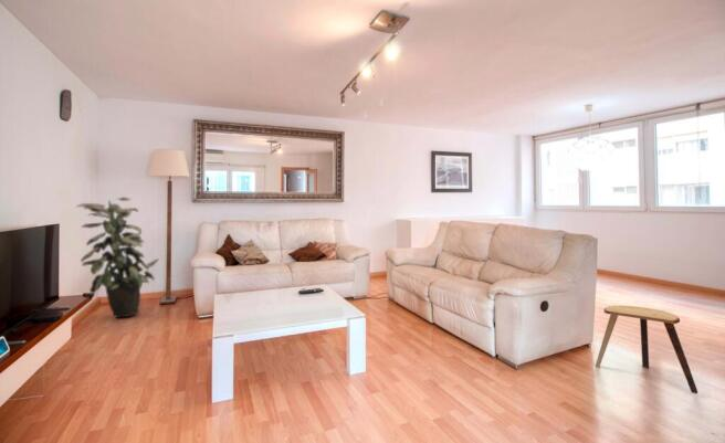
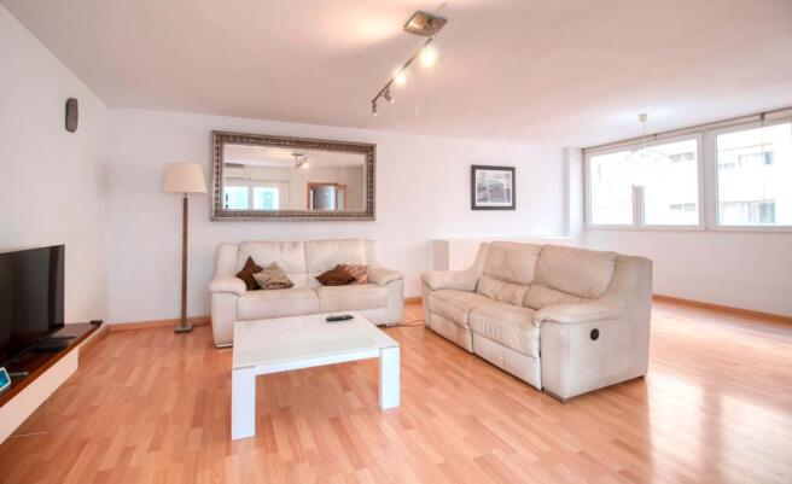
- indoor plant [75,197,159,319]
- stool [595,305,698,394]
